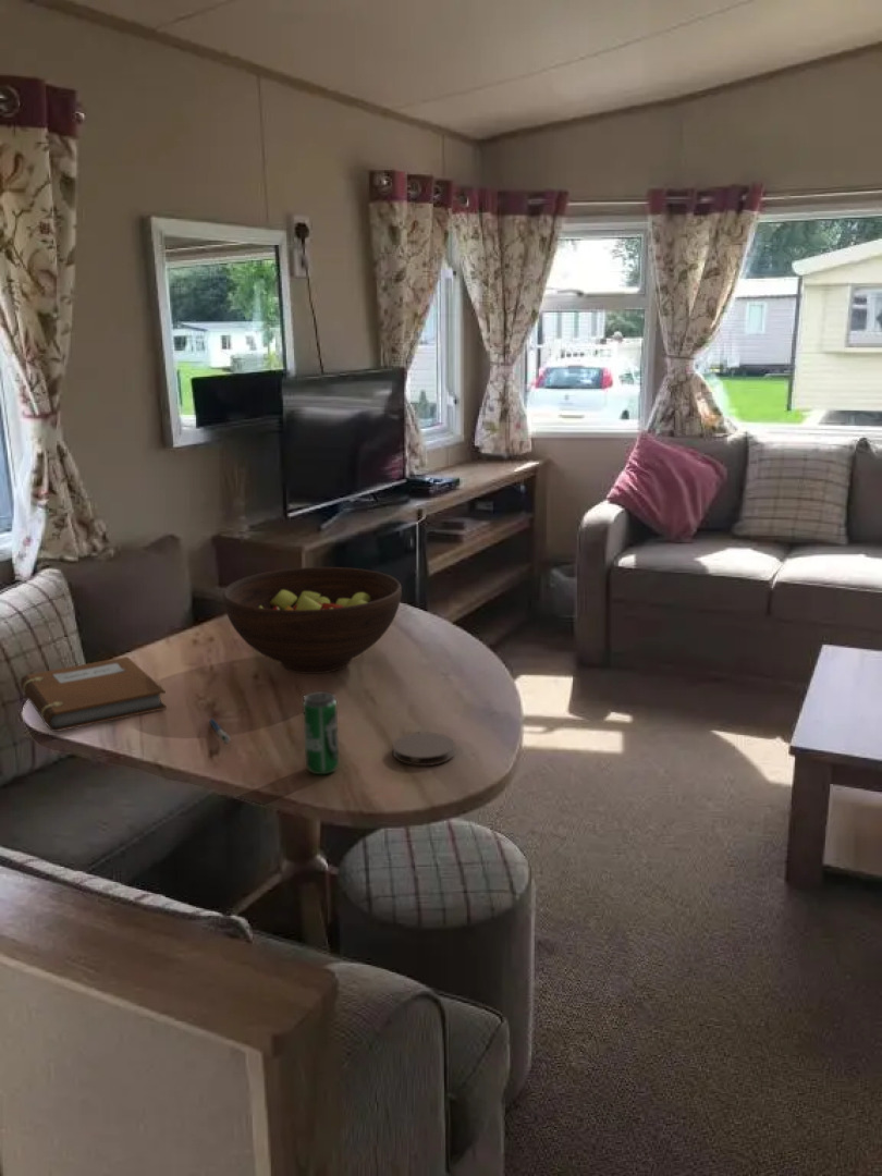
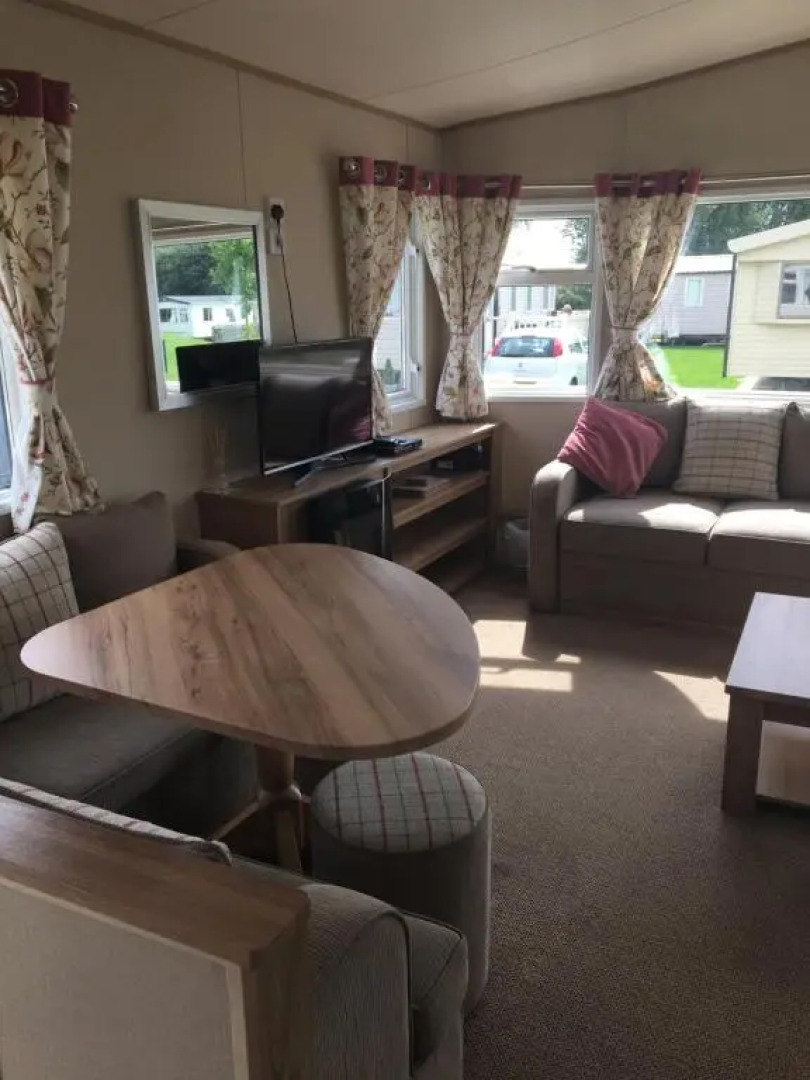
- beverage can [302,690,340,775]
- pen [208,718,232,745]
- notebook [20,656,168,733]
- fruit bowl [221,566,403,675]
- coaster [392,732,456,767]
